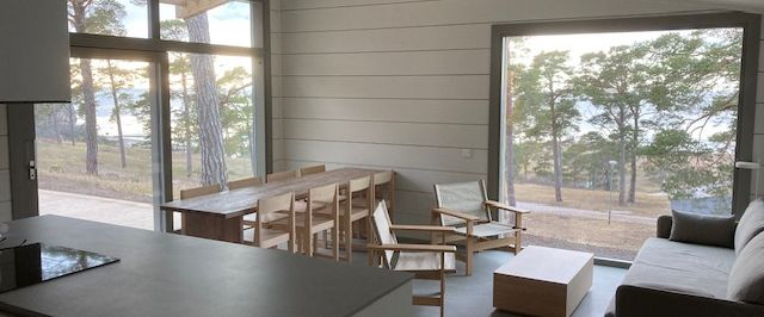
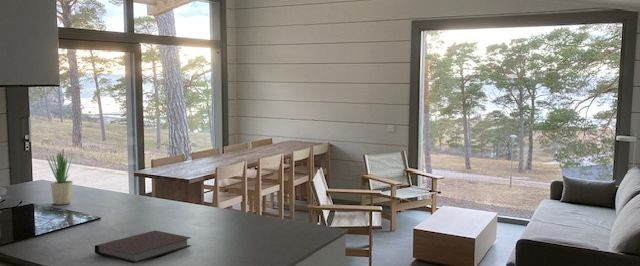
+ potted plant [45,150,74,205]
+ notebook [94,230,192,264]
